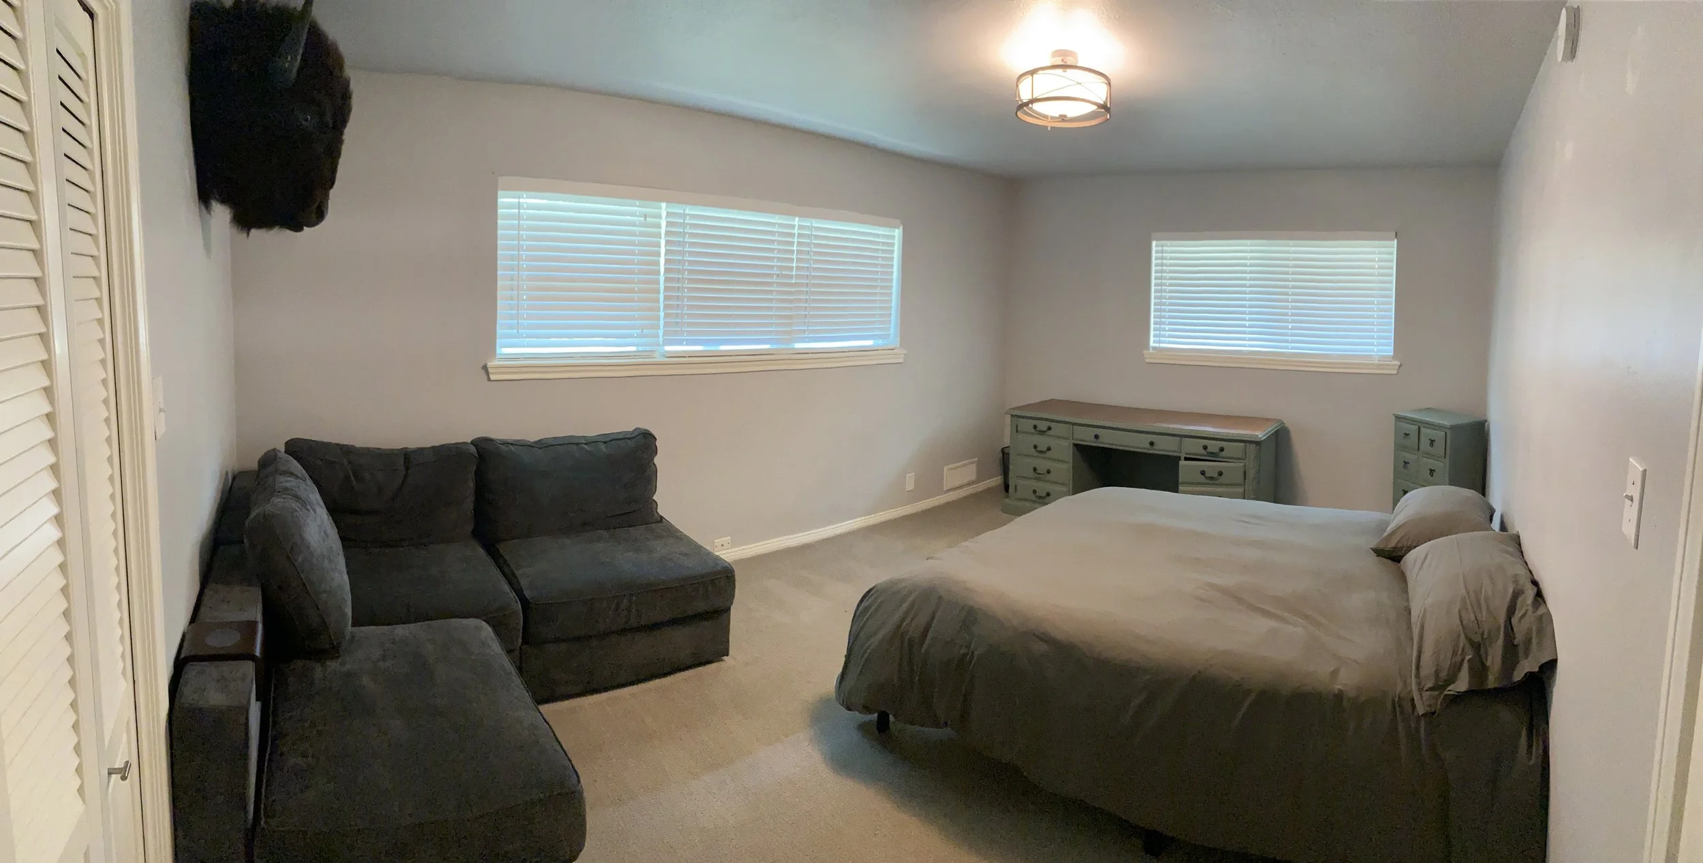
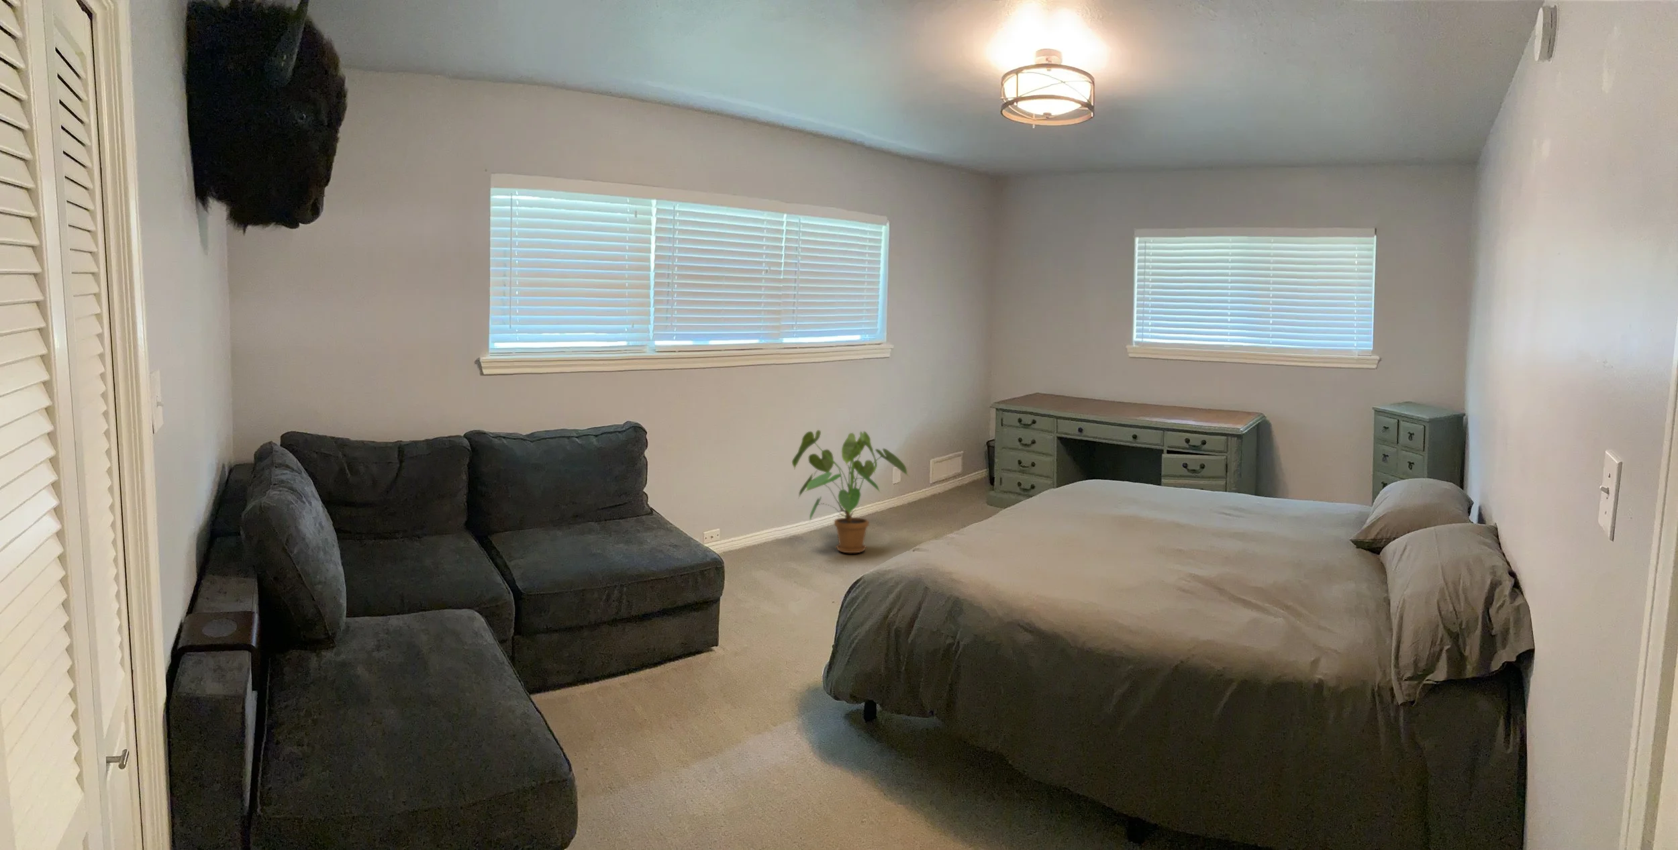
+ house plant [792,429,911,553]
